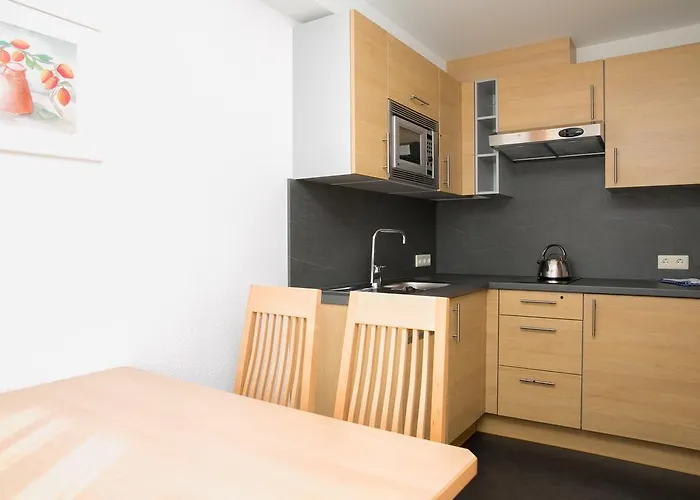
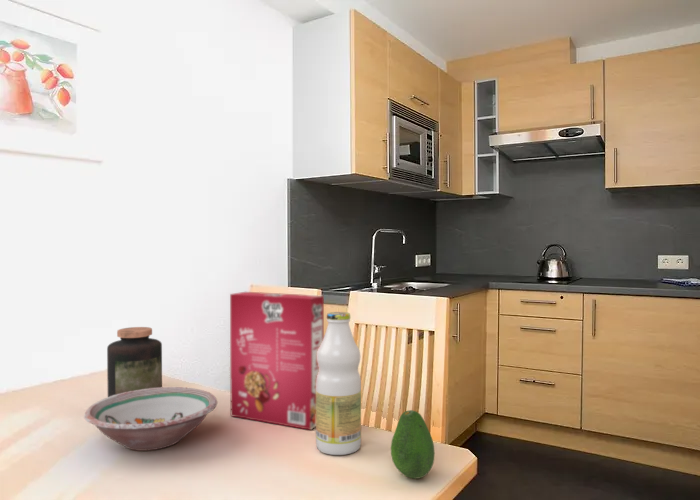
+ fruit [390,409,435,480]
+ bottle [315,311,362,456]
+ cereal box [229,291,325,431]
+ bowl [83,386,218,452]
+ jar [106,326,163,397]
